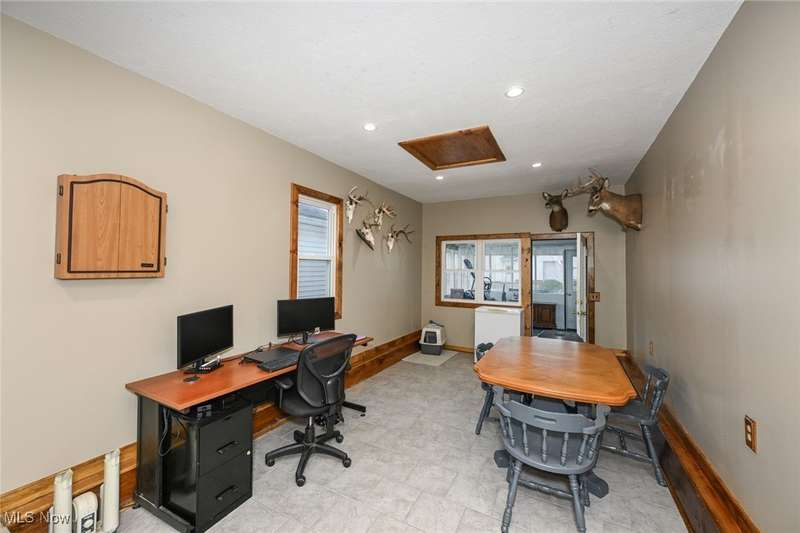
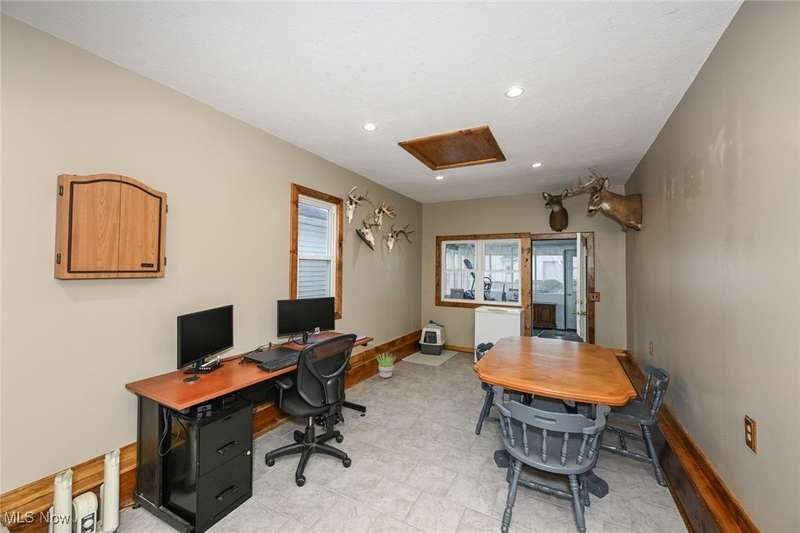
+ potted plant [374,352,396,379]
